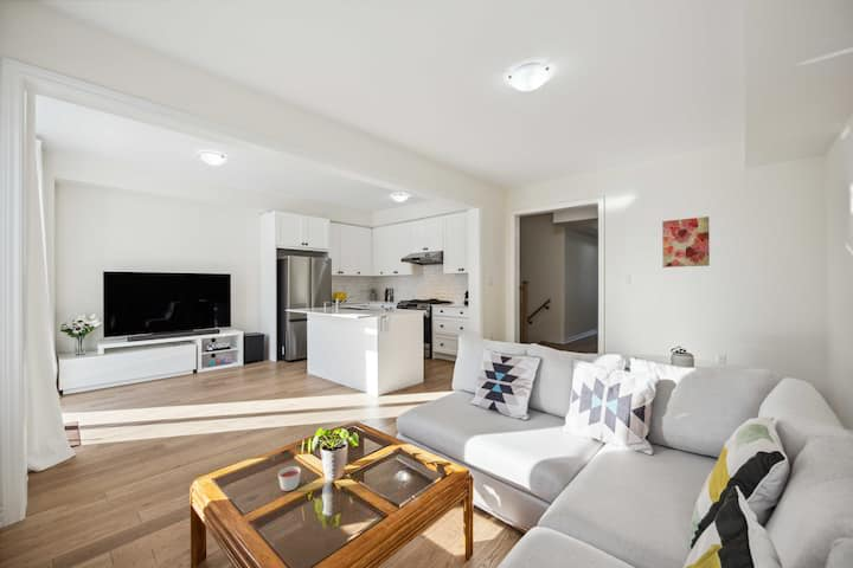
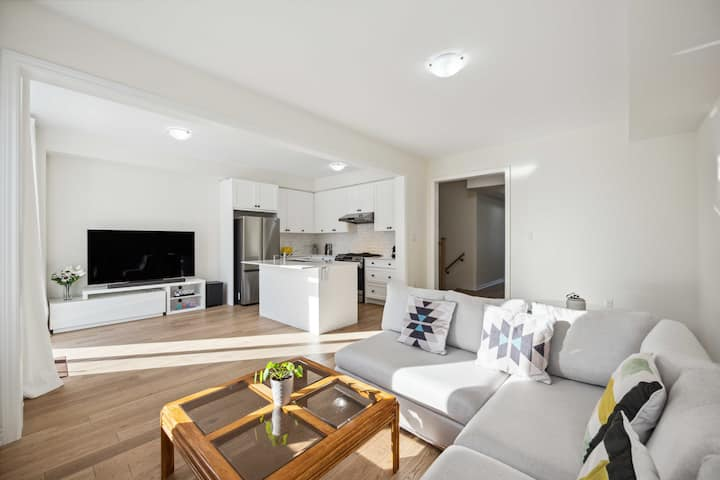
- candle [277,465,302,492]
- wall art [661,215,711,269]
